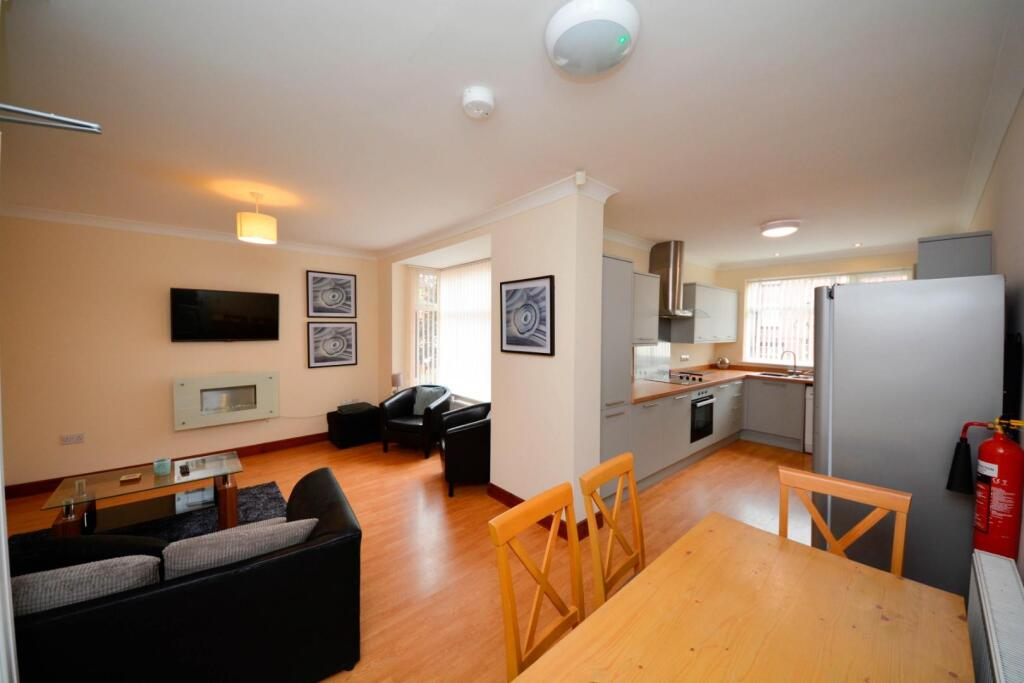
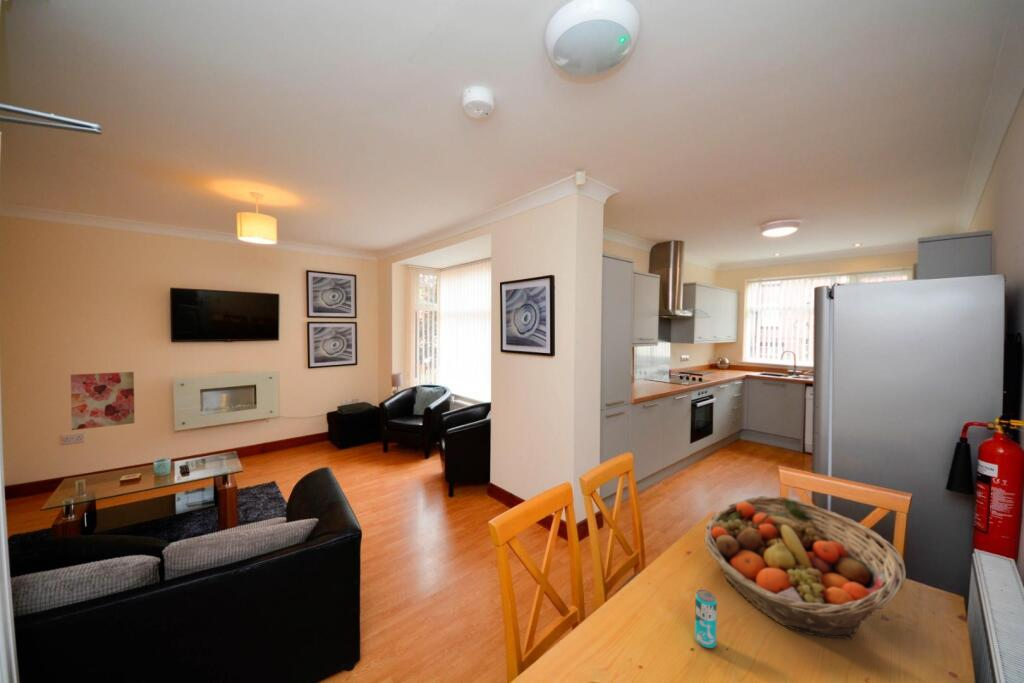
+ wall art [70,371,136,431]
+ beverage can [694,589,718,649]
+ fruit basket [703,495,907,641]
